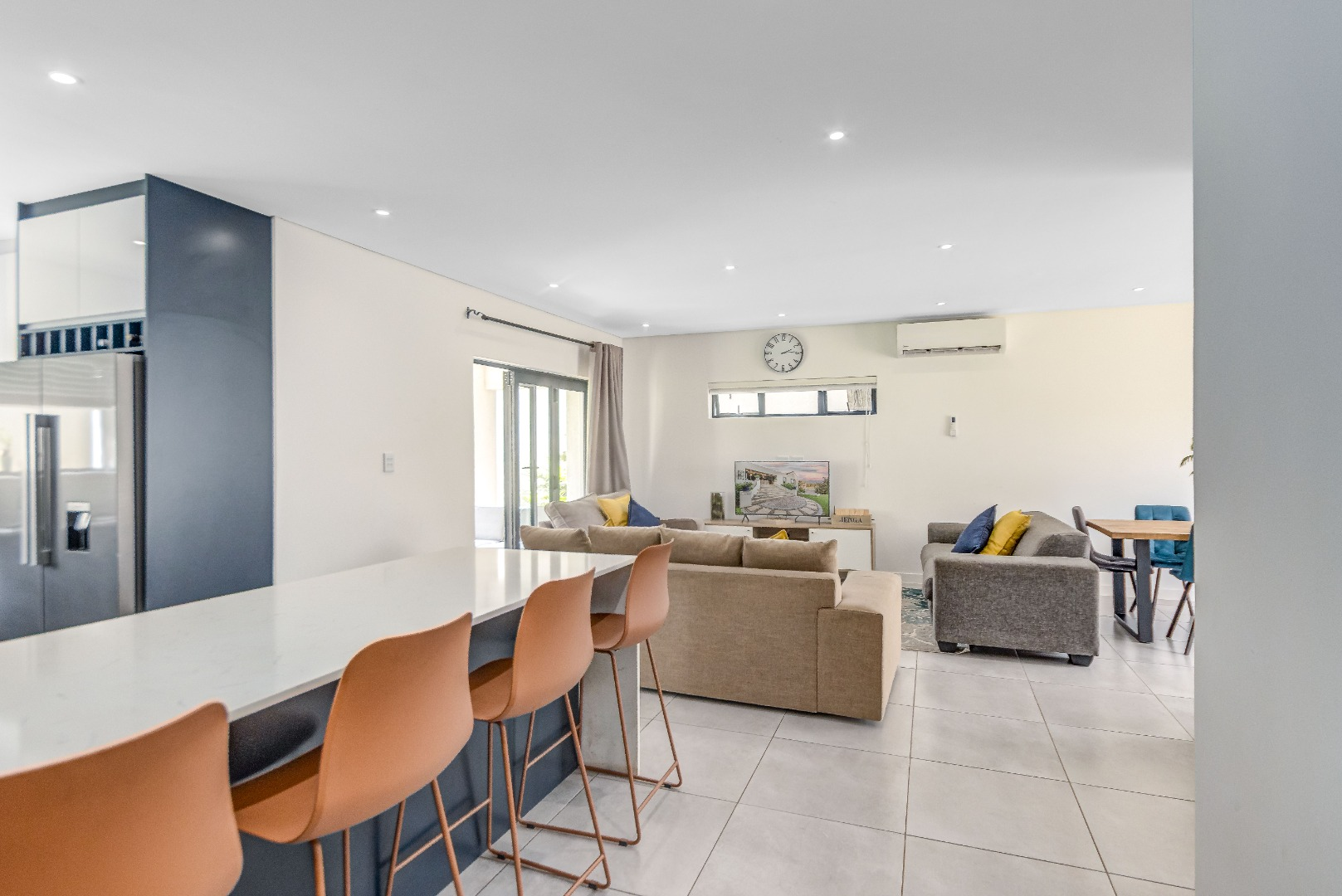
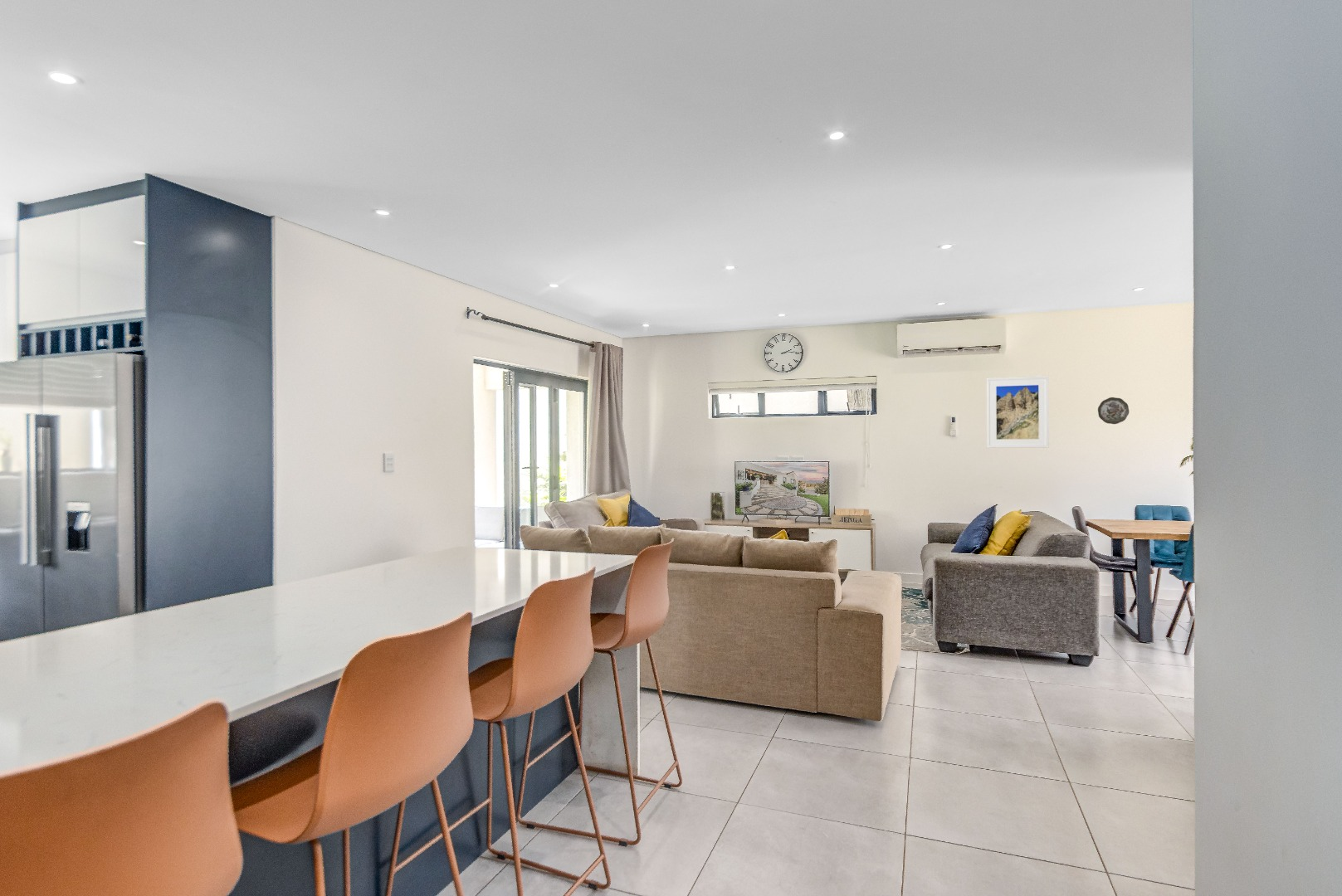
+ decorative plate [1097,397,1130,425]
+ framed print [986,375,1050,449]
